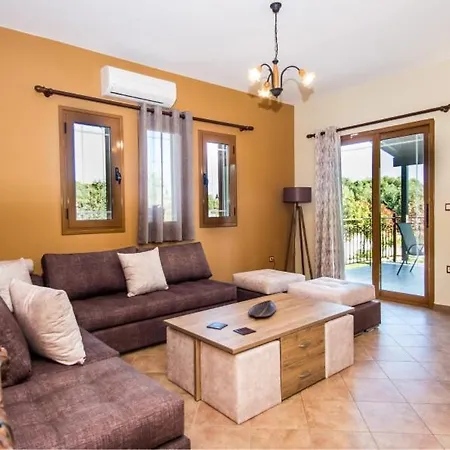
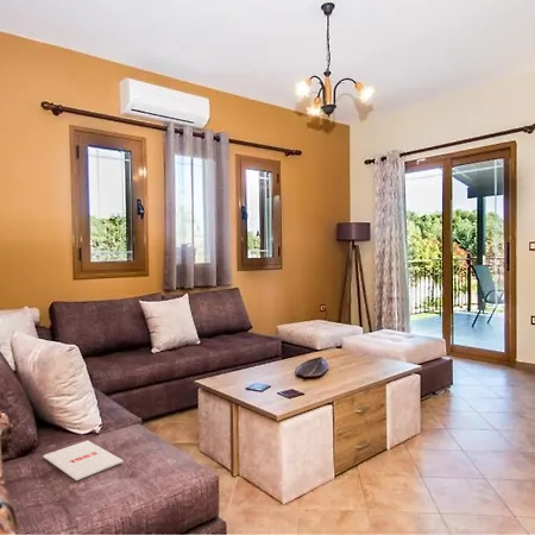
+ magazine [42,440,125,482]
